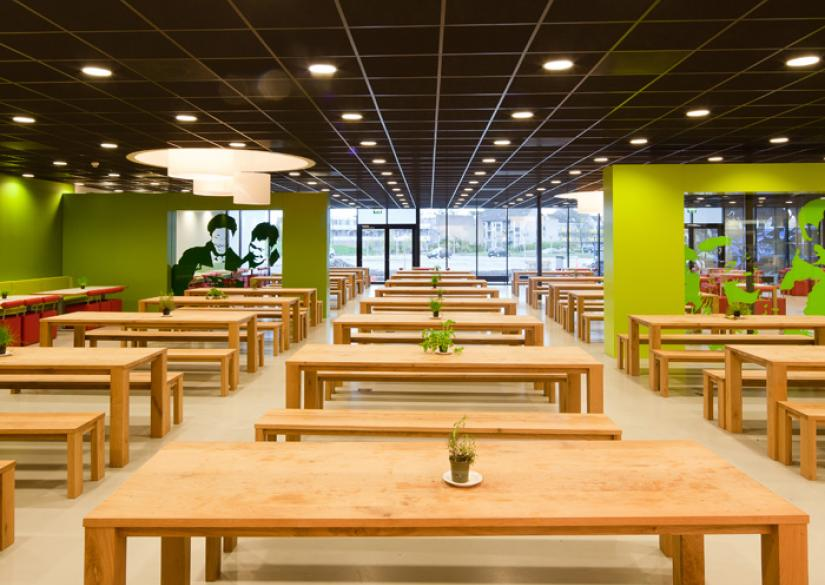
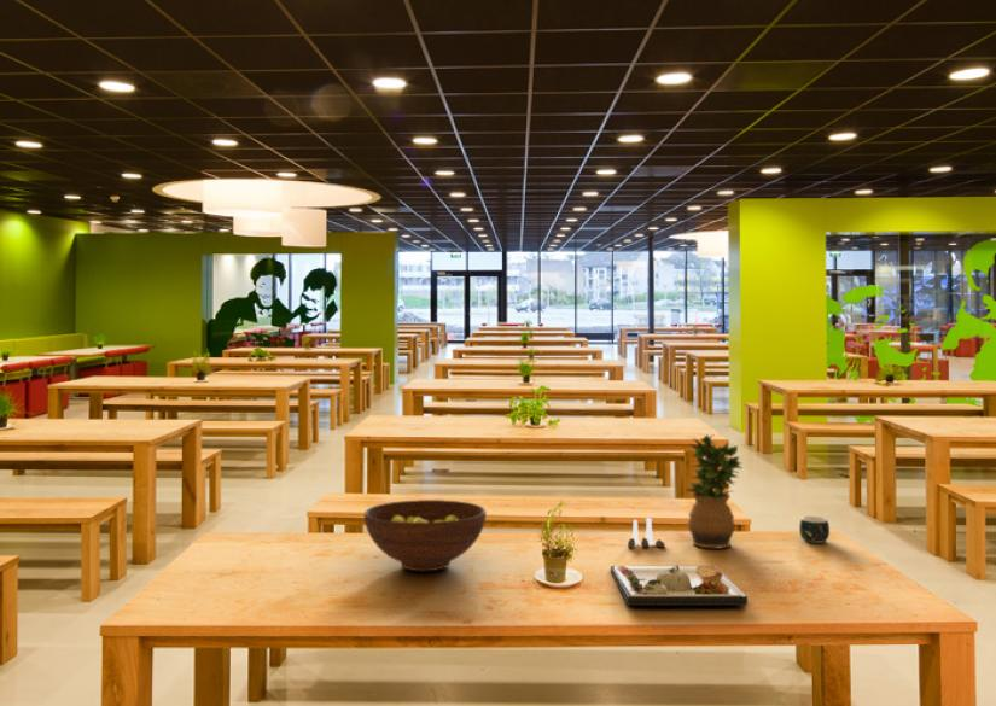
+ fruit bowl [363,498,488,572]
+ potted plant [683,433,744,549]
+ dinner plate [610,565,749,607]
+ salt and pepper shaker set [627,517,666,549]
+ mug [798,515,831,544]
